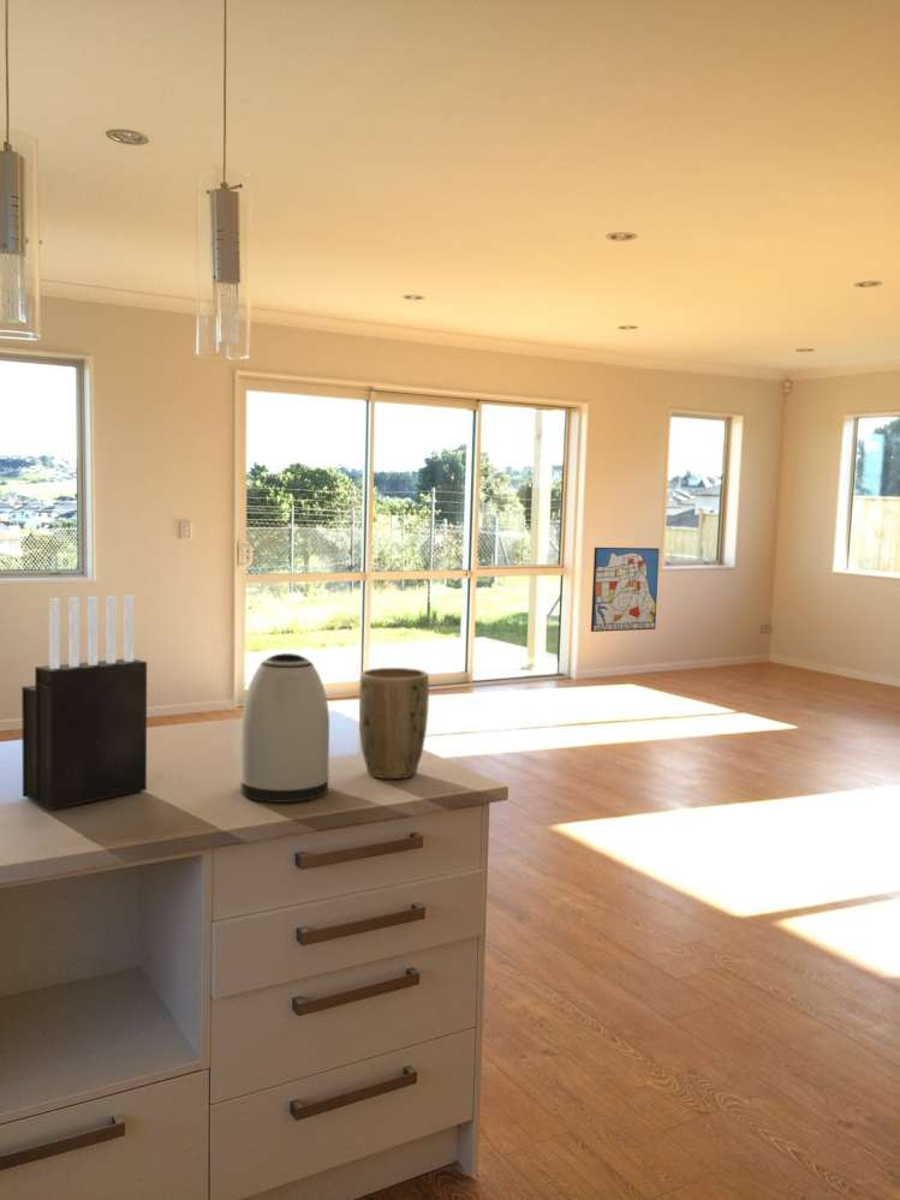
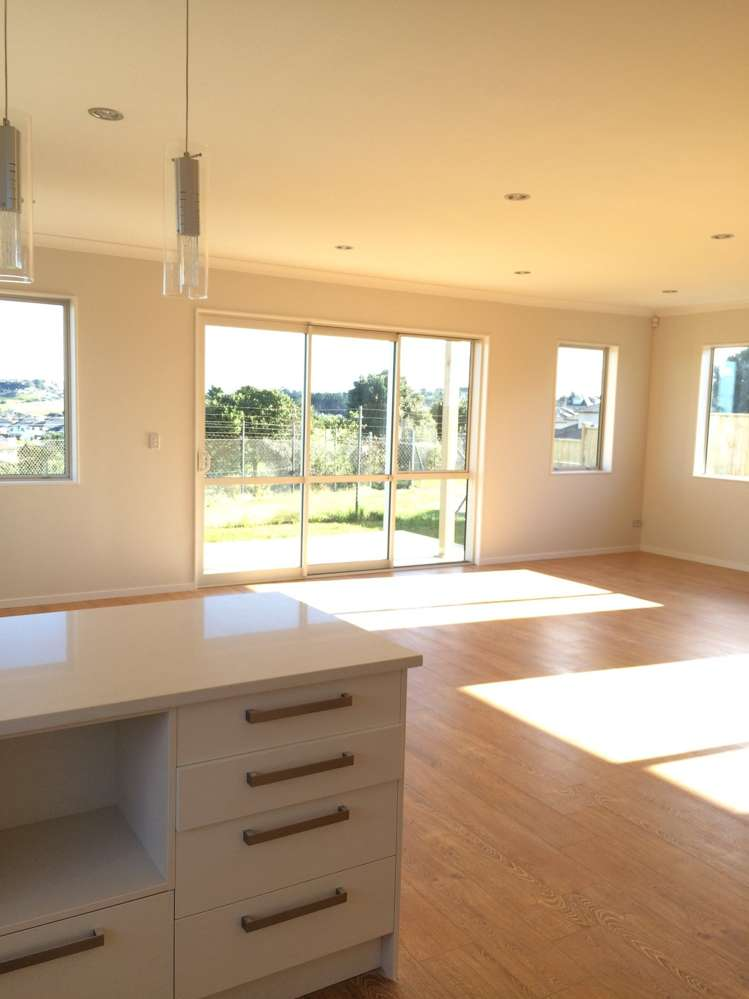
- knife block [20,595,148,811]
- wall art [590,547,660,633]
- plant pot [358,667,430,780]
- kettle [239,652,330,804]
